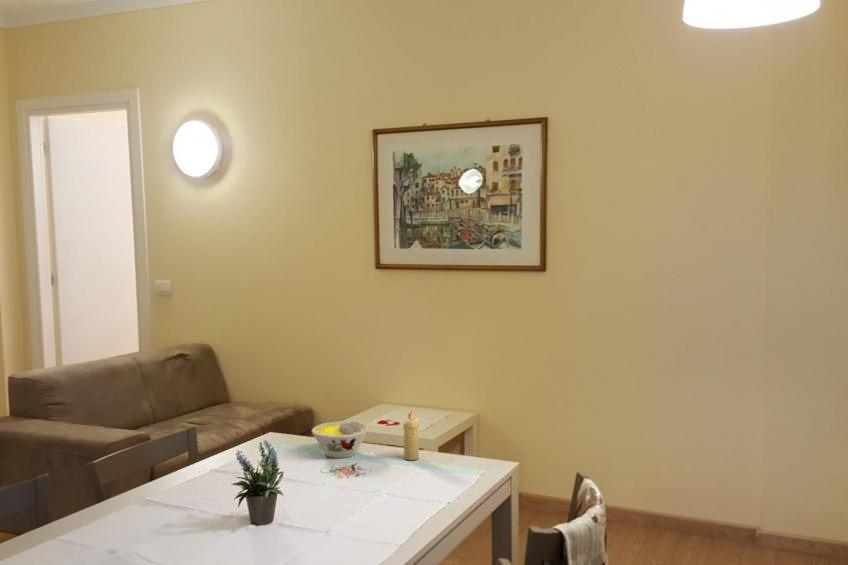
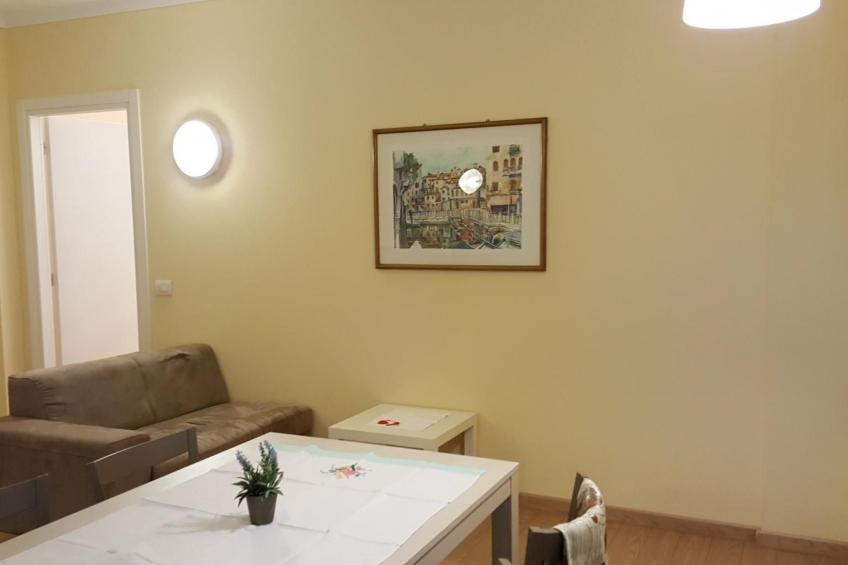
- candle [402,410,421,461]
- bowl [311,420,369,459]
